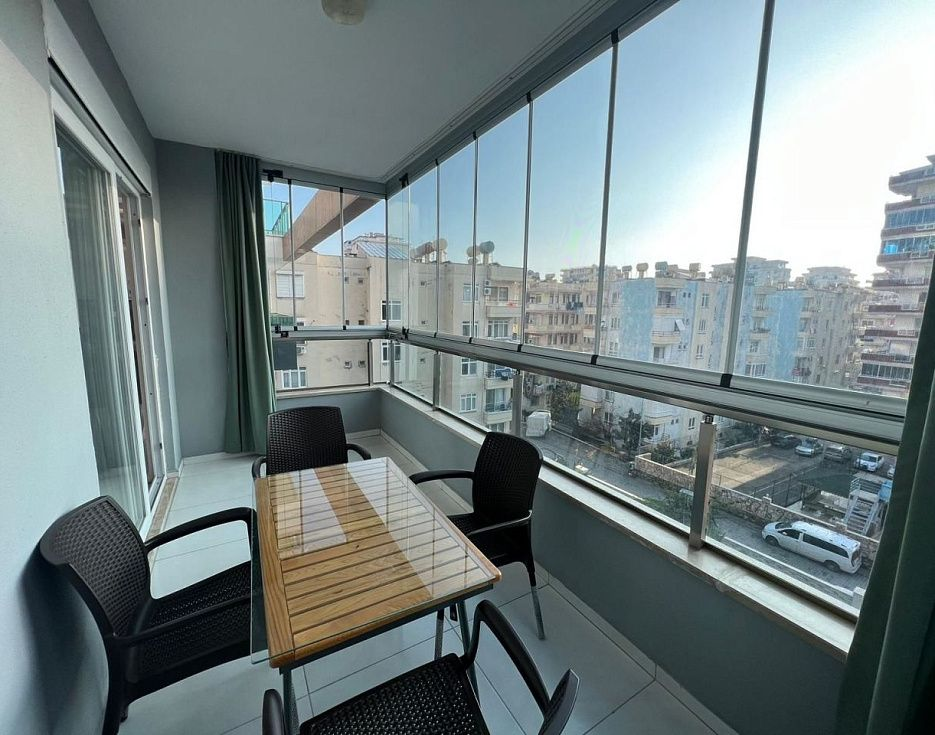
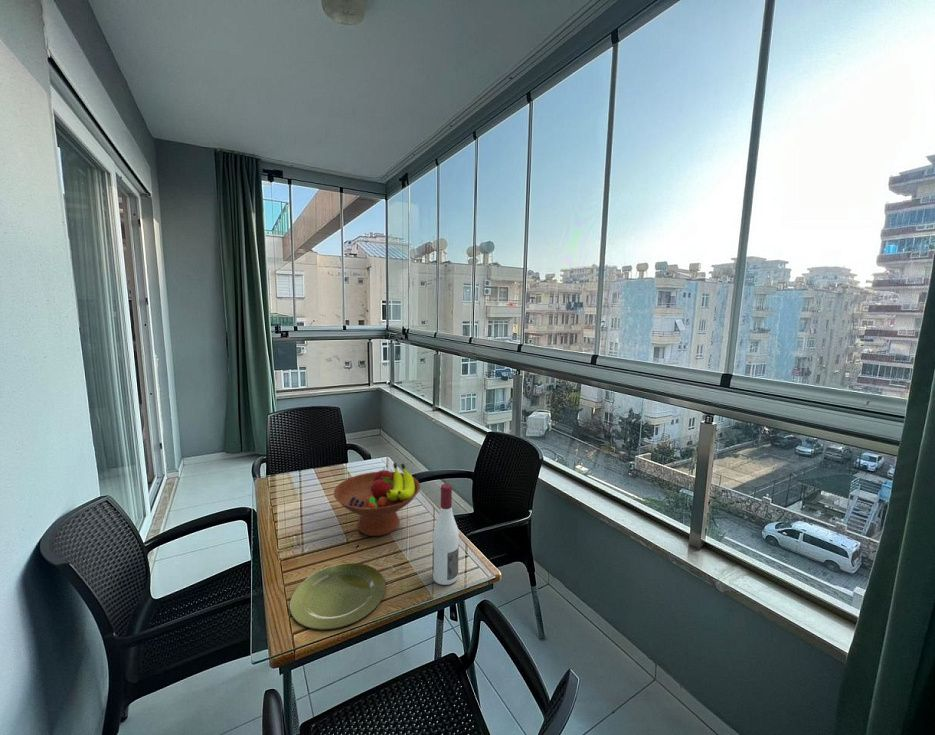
+ plate [289,562,386,630]
+ alcohol [432,483,460,586]
+ fruit bowl [333,462,421,537]
